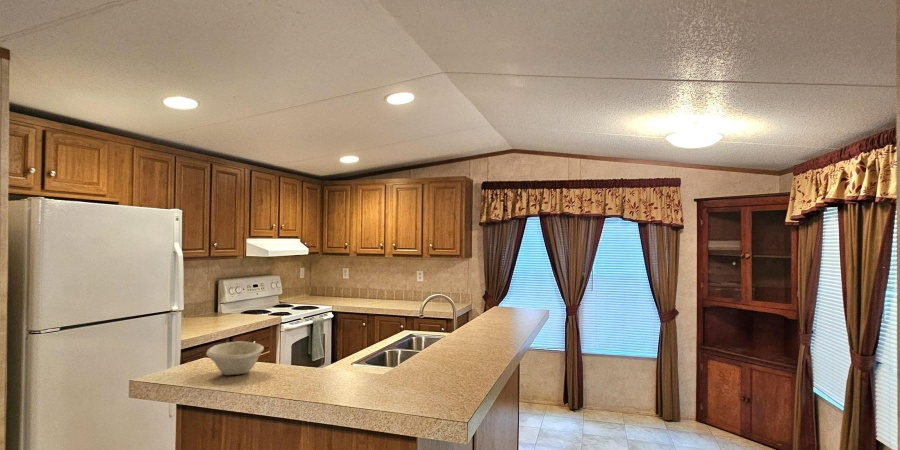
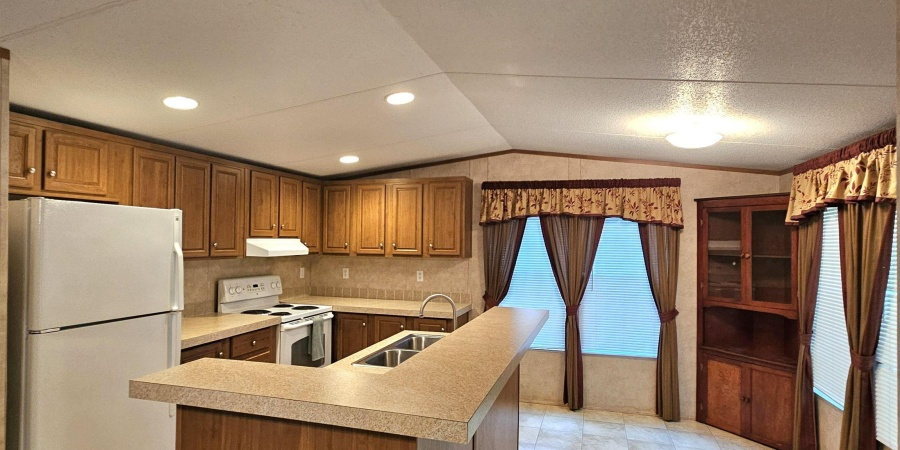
- bowl [205,340,265,376]
